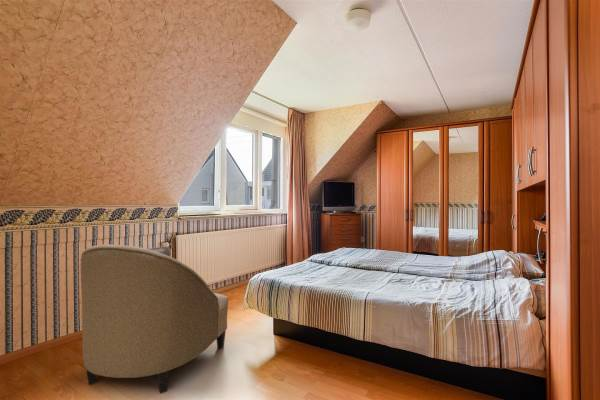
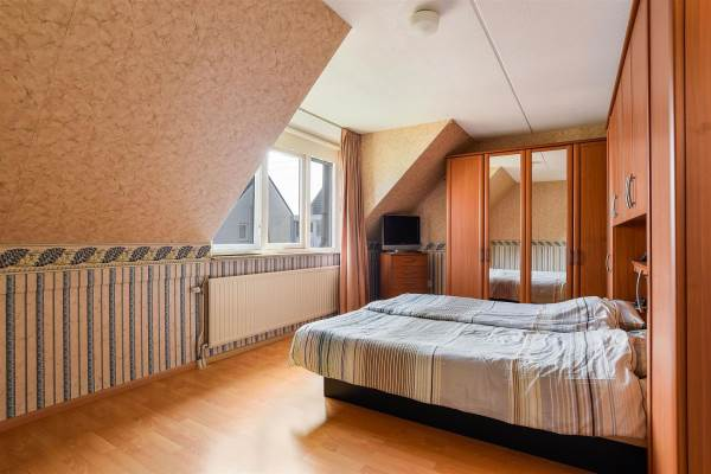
- armchair [80,243,229,395]
